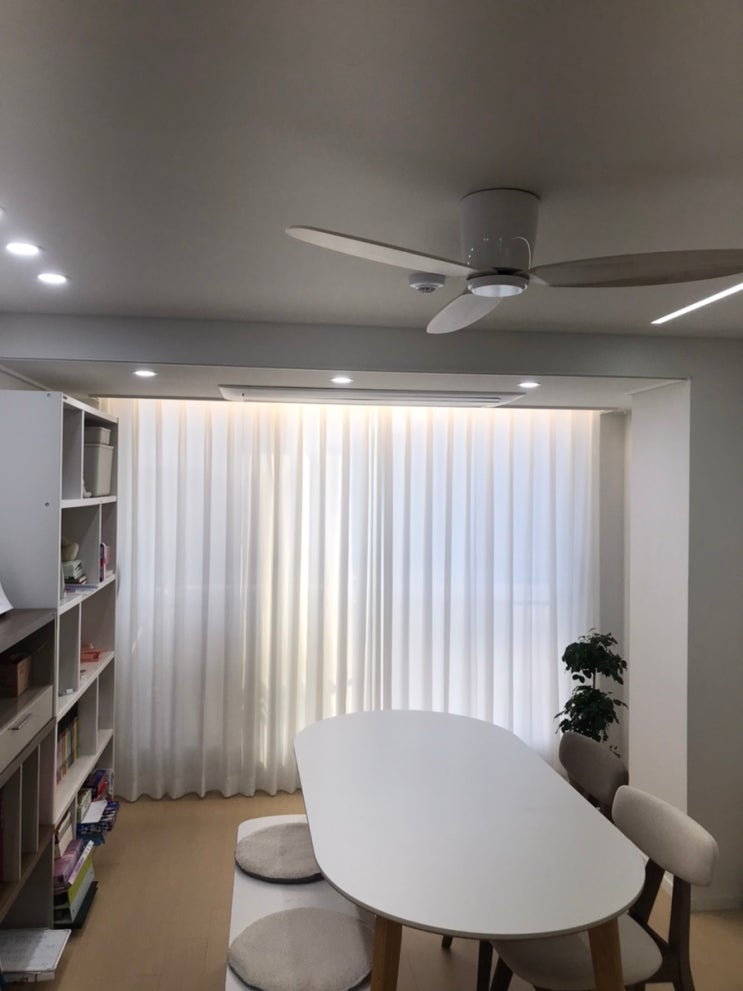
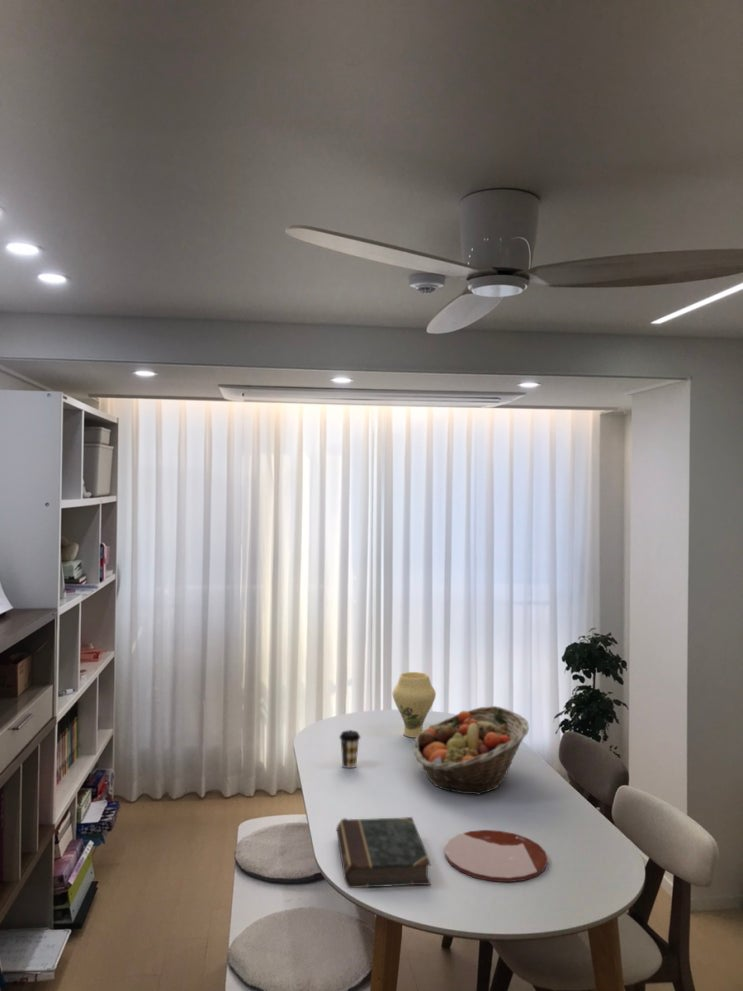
+ vase [392,671,437,739]
+ fruit basket [412,705,530,796]
+ plate [444,829,549,883]
+ book [335,816,432,889]
+ coffee cup [338,730,361,769]
